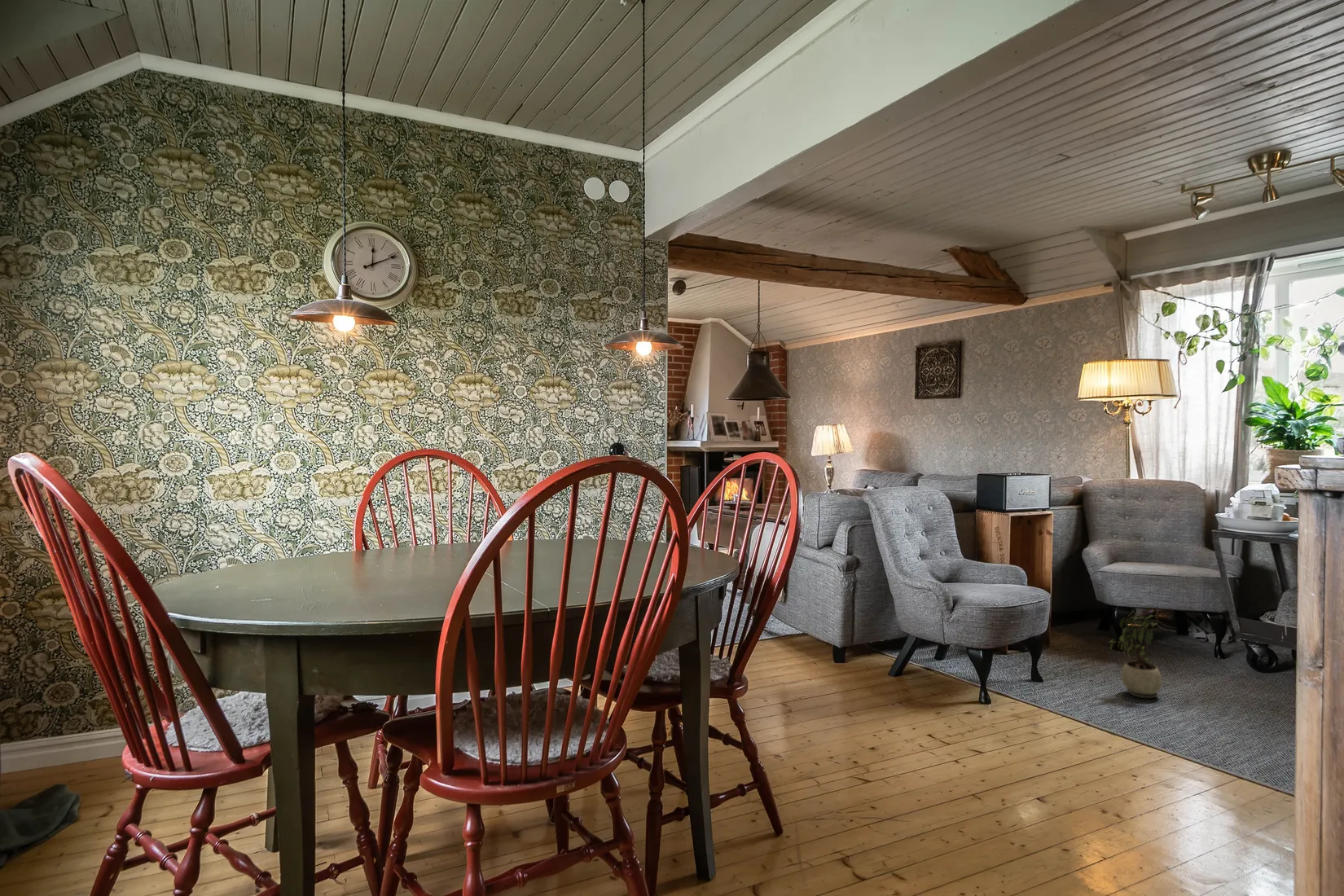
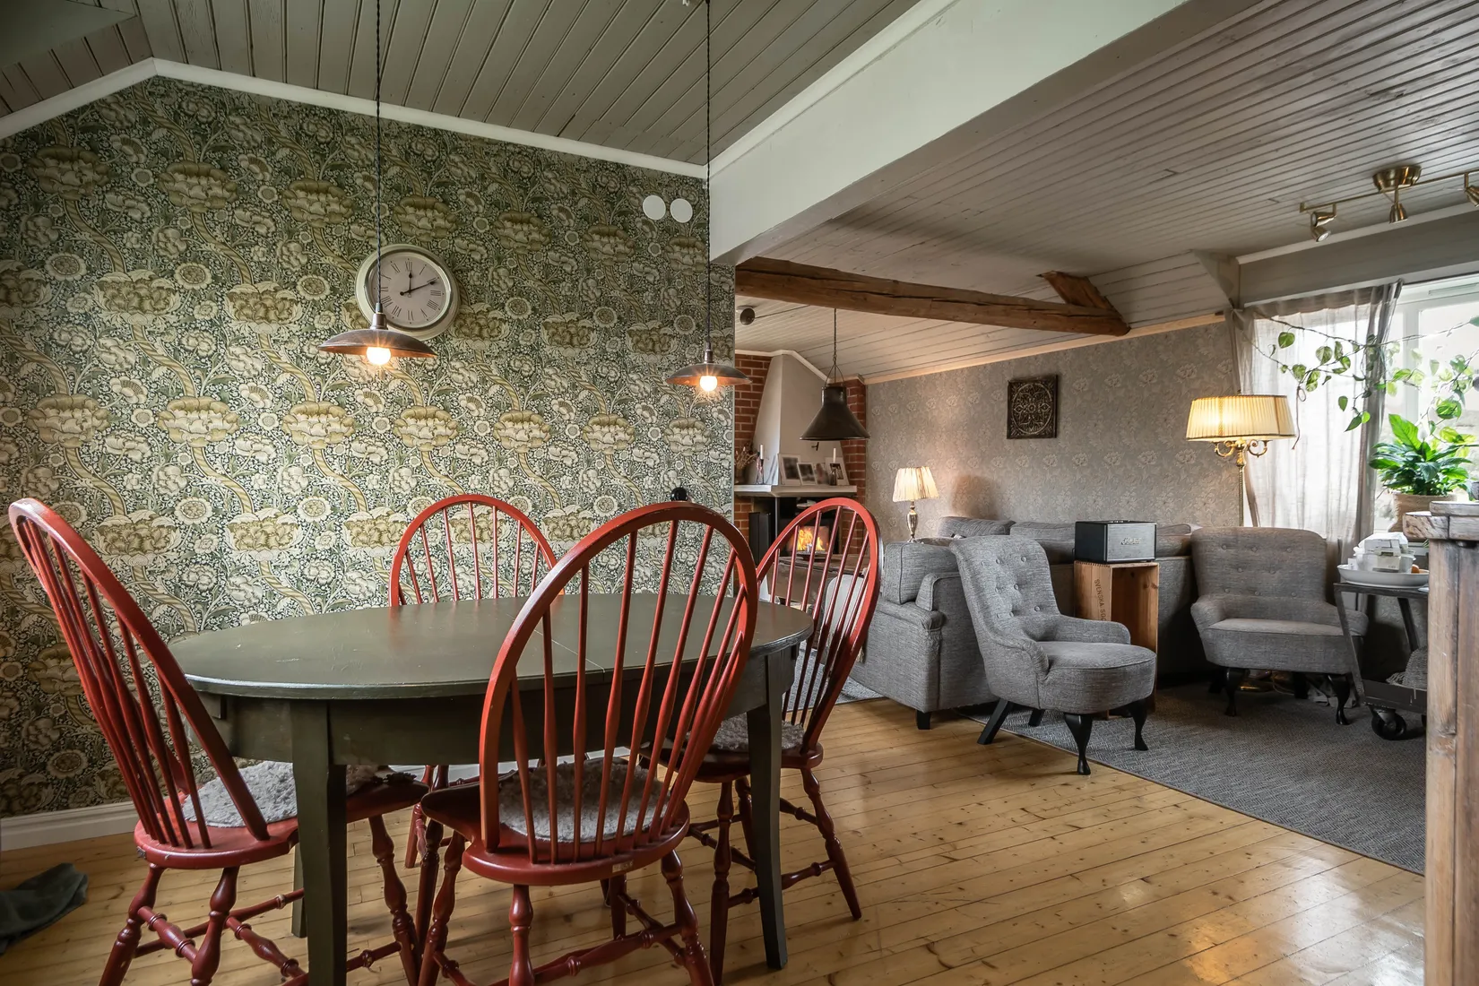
- potted plant [1109,611,1162,699]
